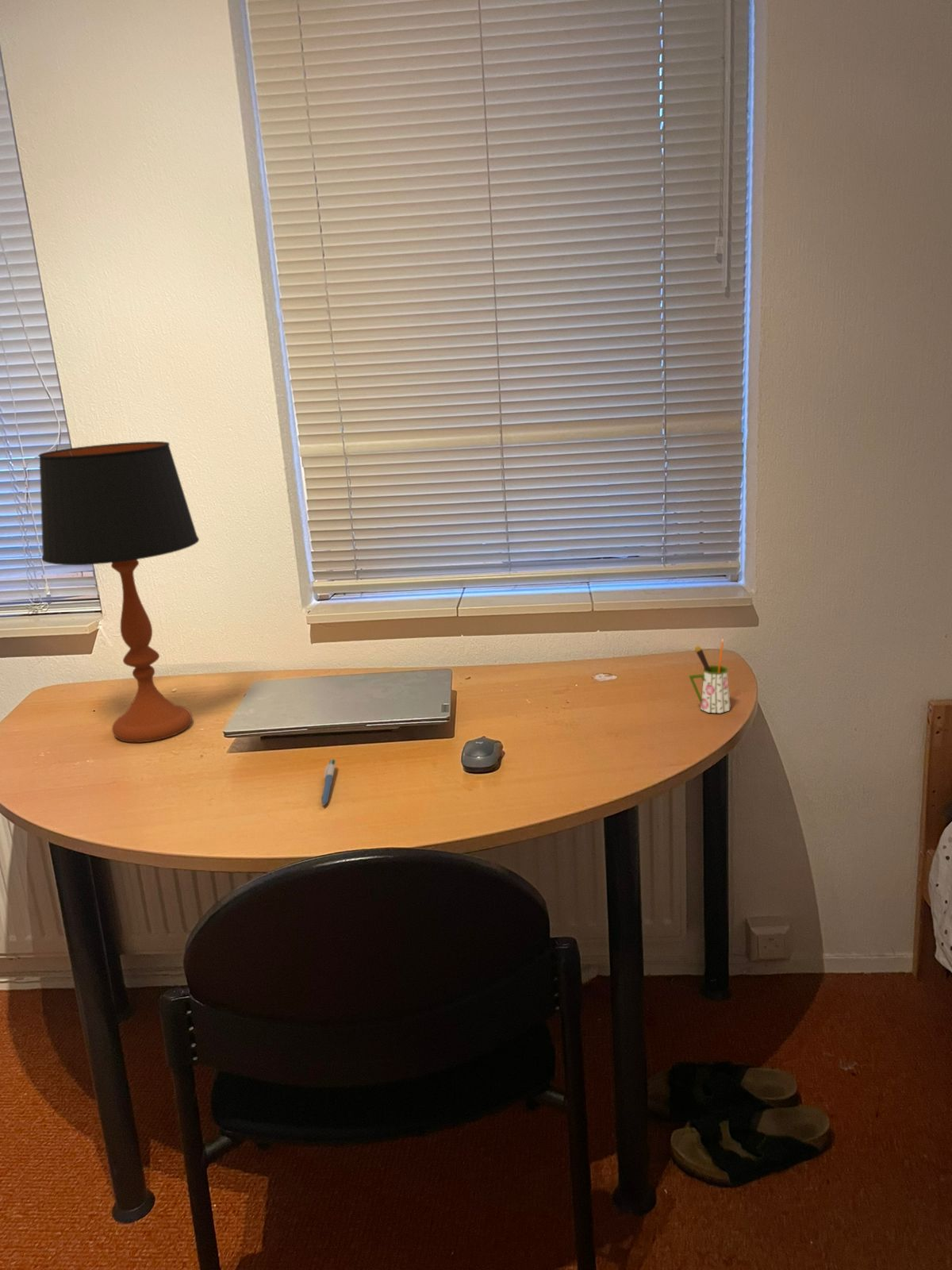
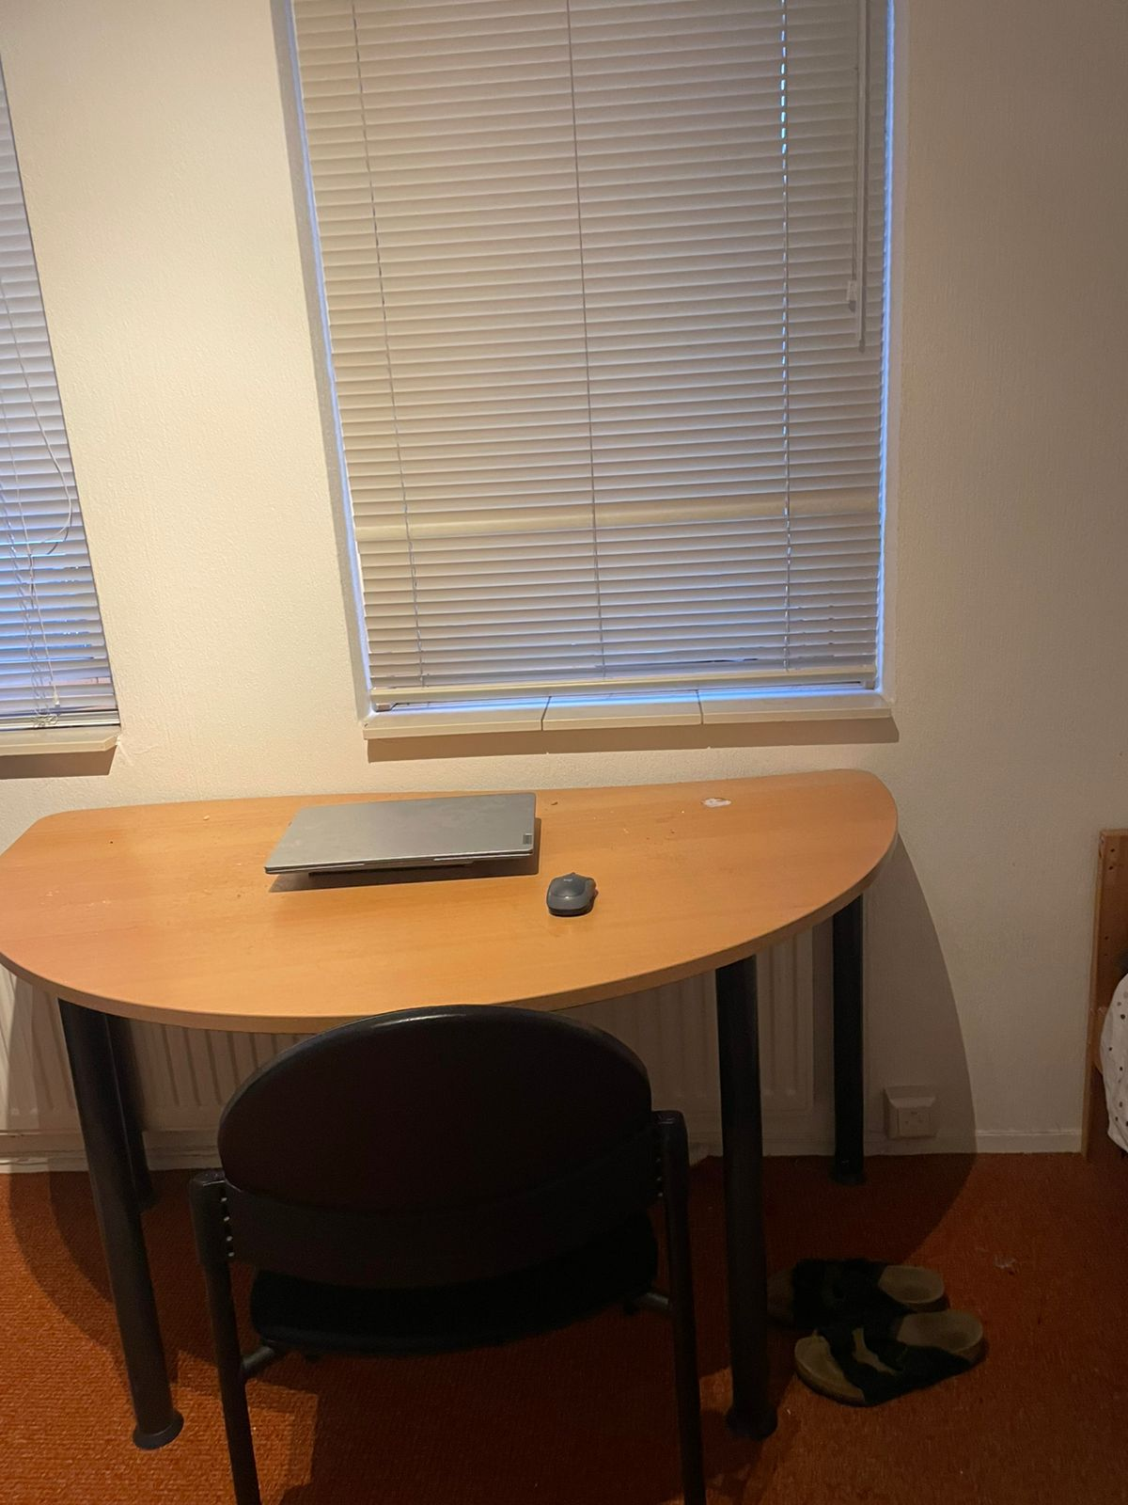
- pen [321,758,336,806]
- table lamp [38,441,200,743]
- pen holder [688,637,731,714]
